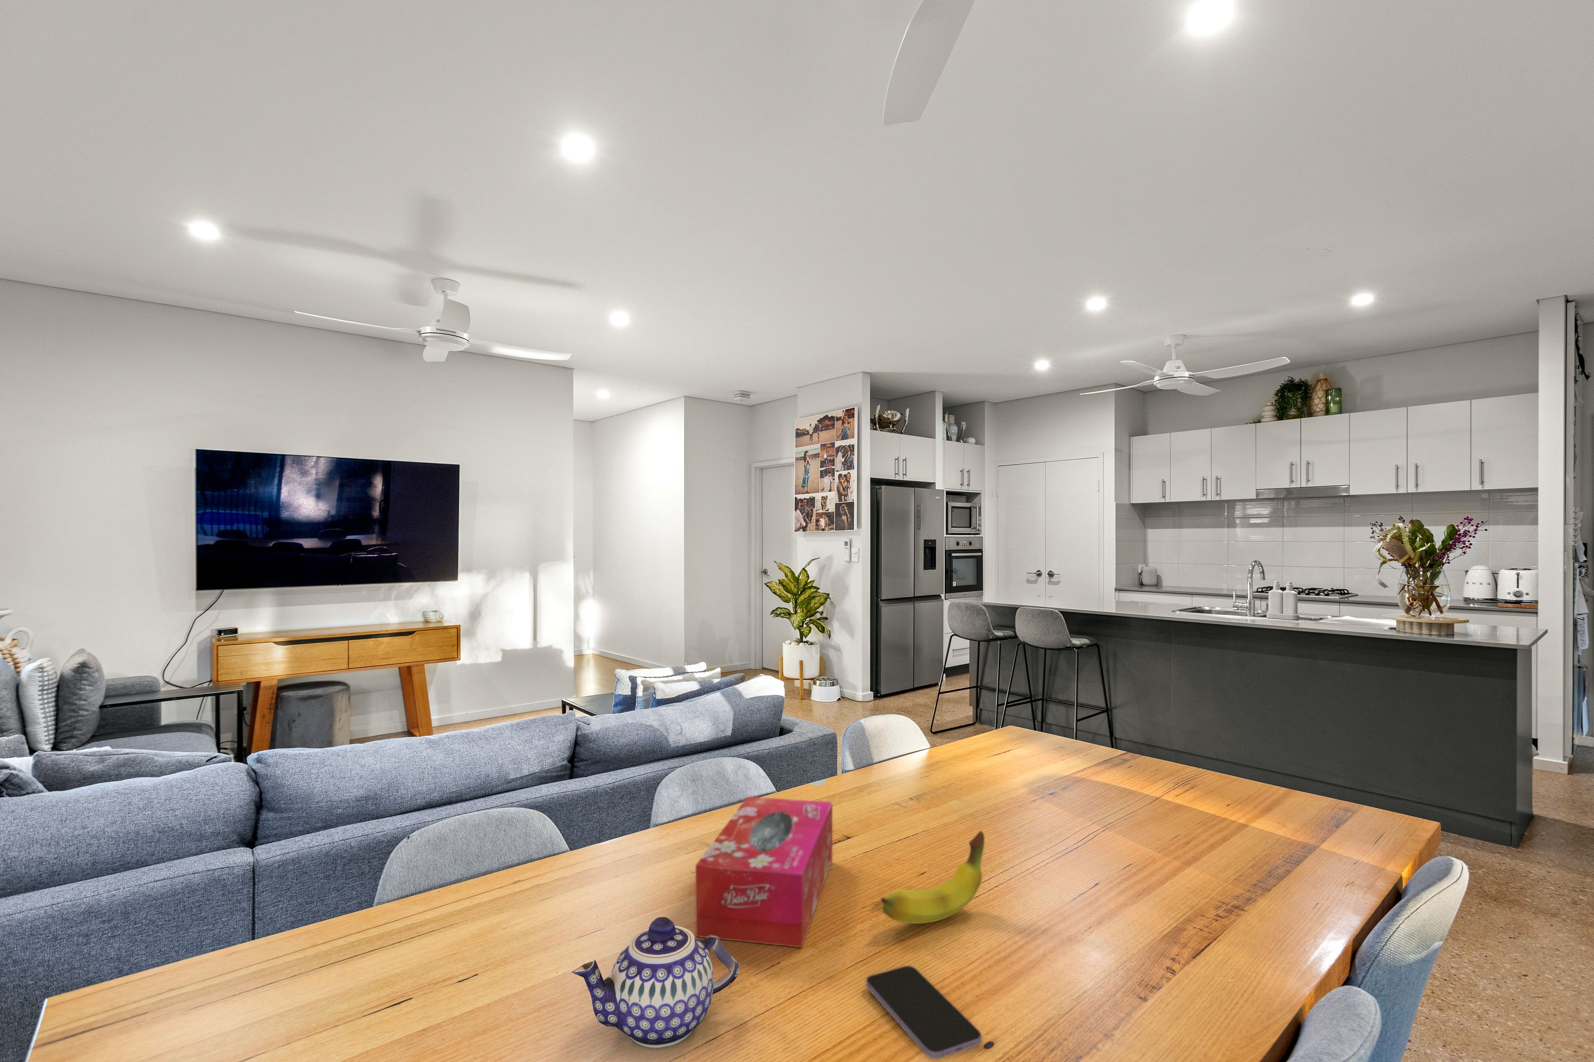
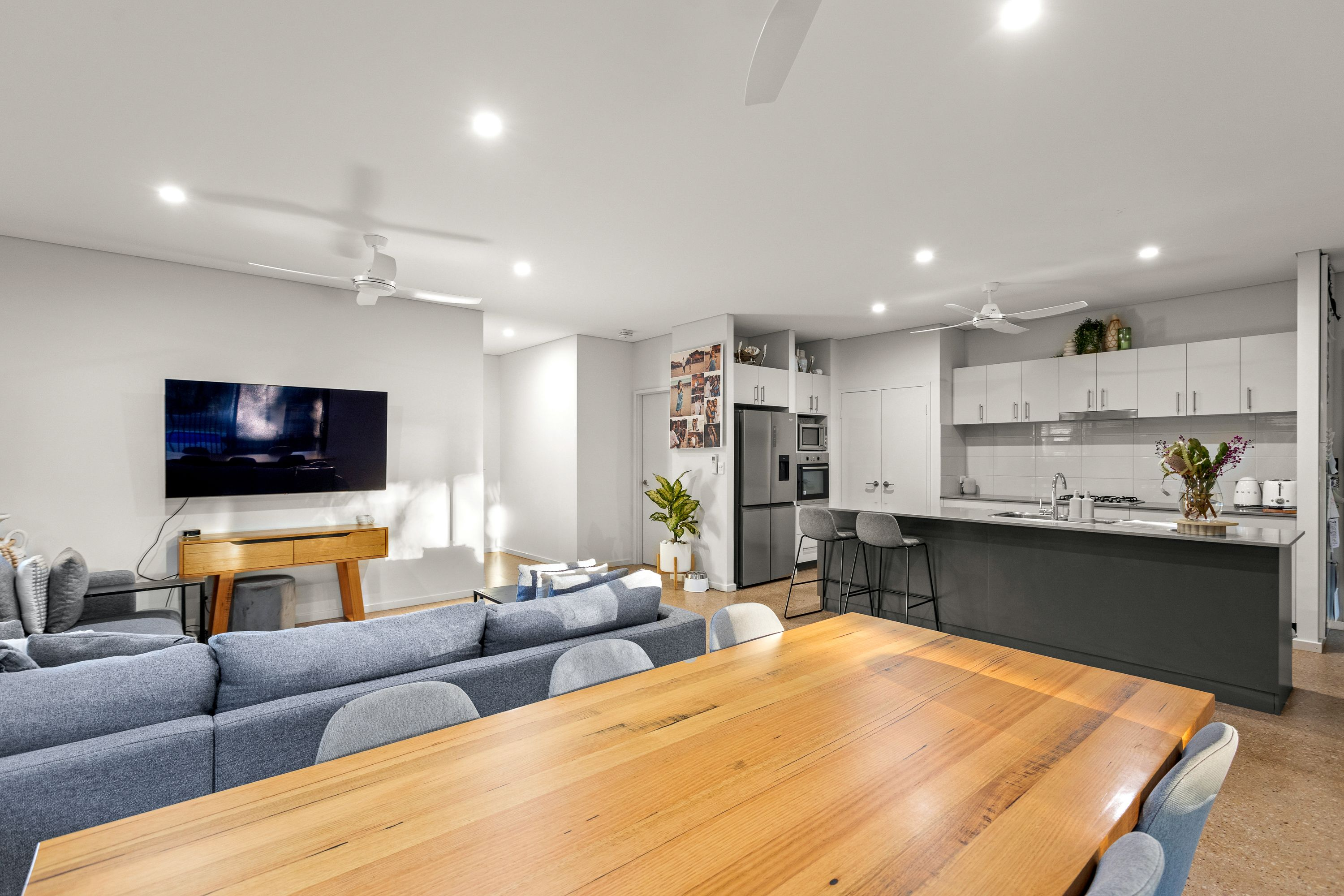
- smartphone [866,965,982,1060]
- tissue box [695,796,833,948]
- fruit [880,830,986,925]
- teapot [572,916,740,1048]
